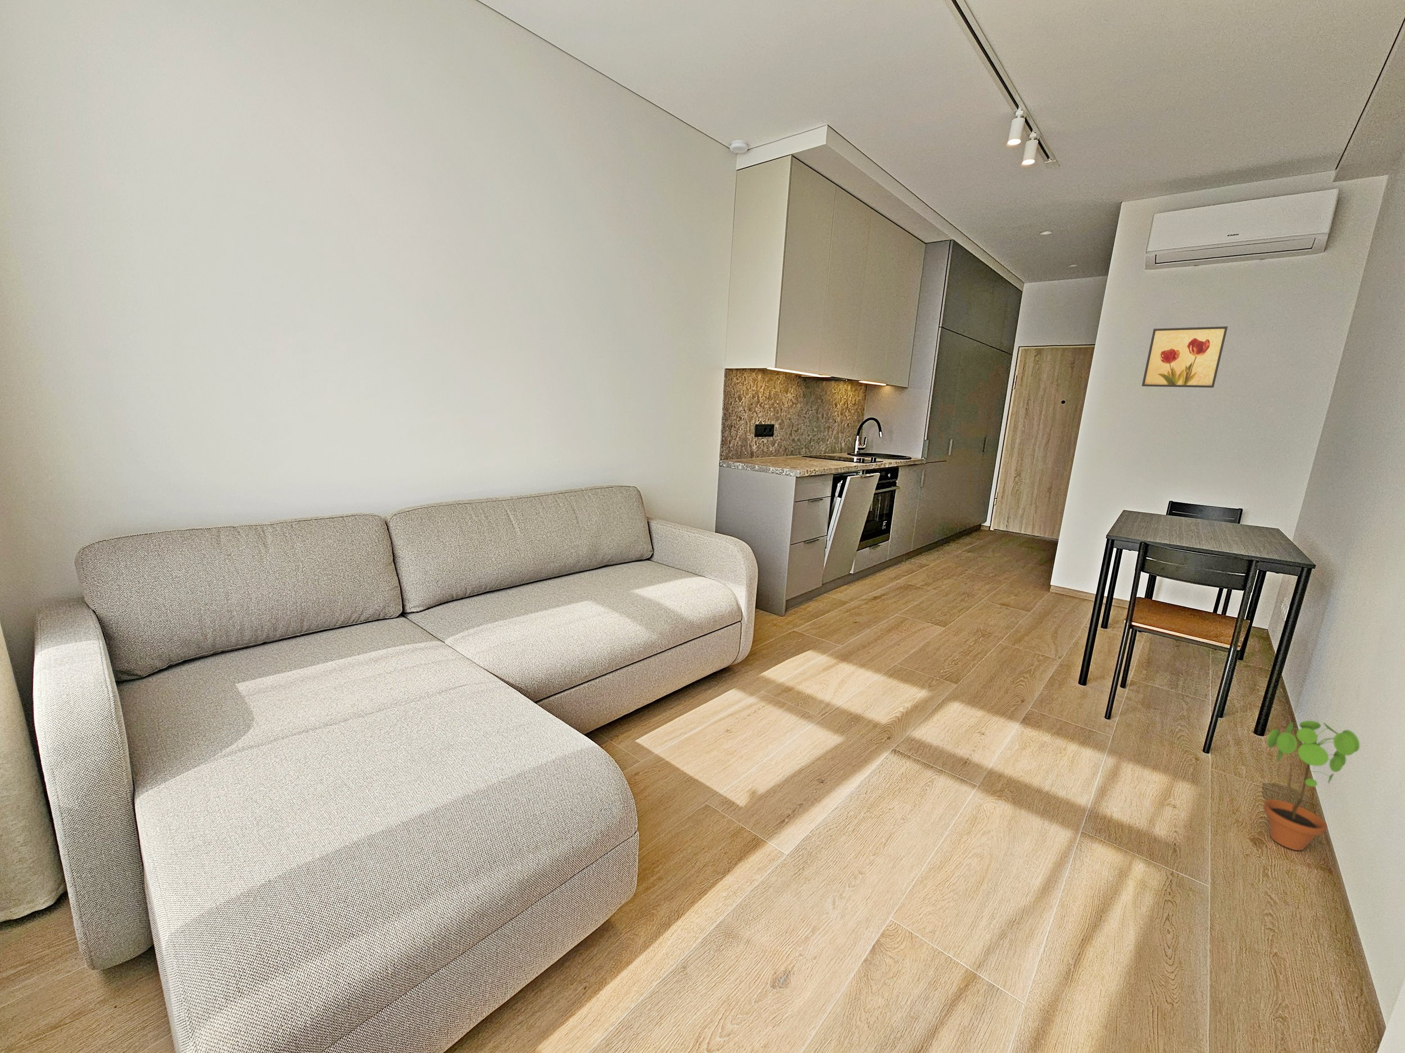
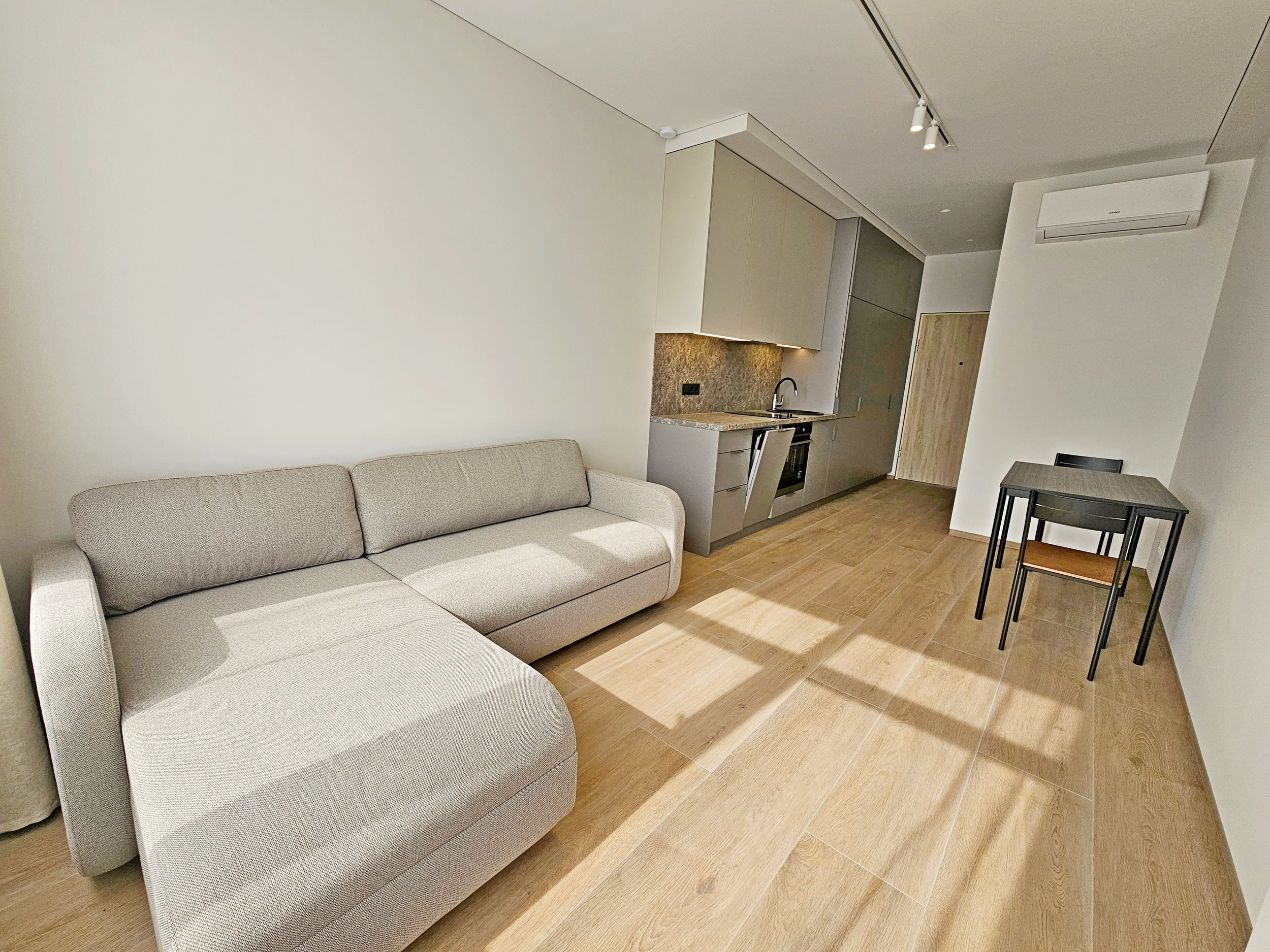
- wall art [1142,325,1228,388]
- potted plant [1262,720,1360,851]
